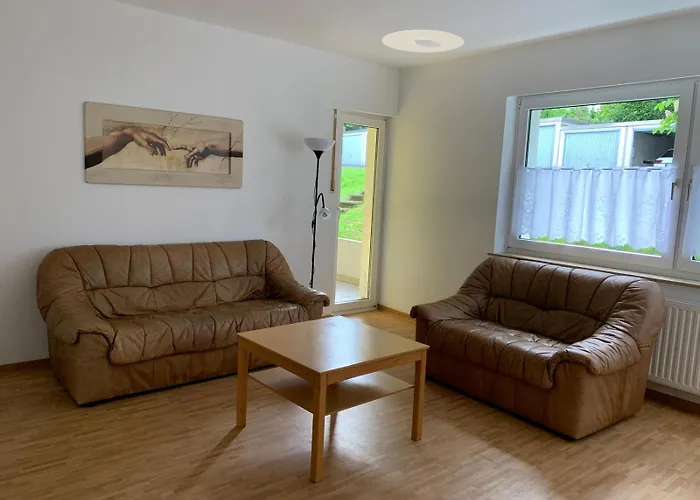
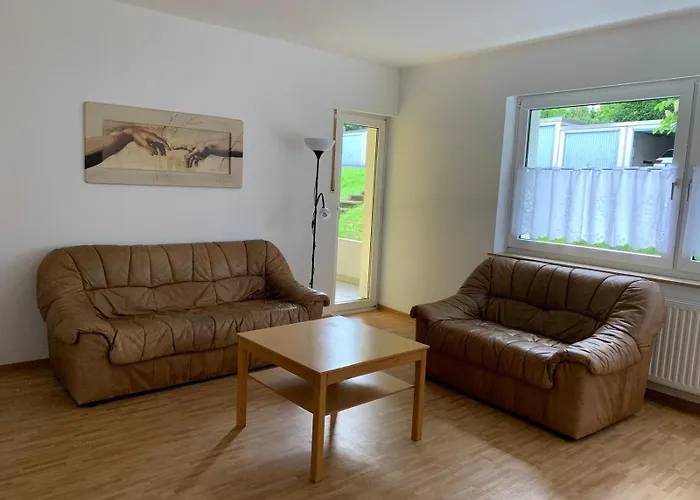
- ceiling light [381,29,465,53]
